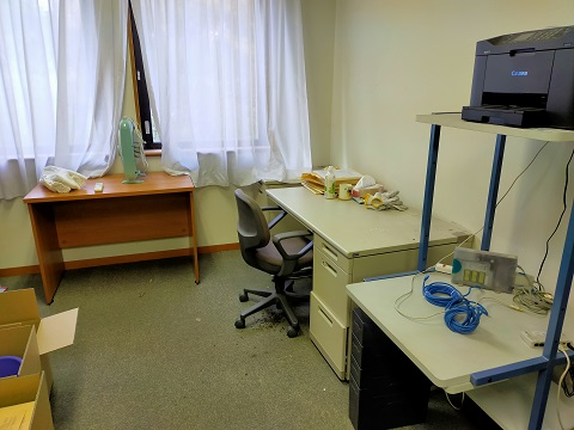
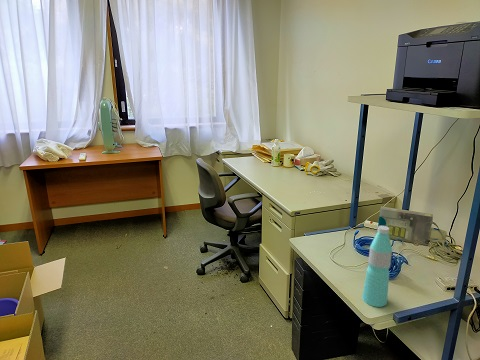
+ water bottle [361,225,393,308]
